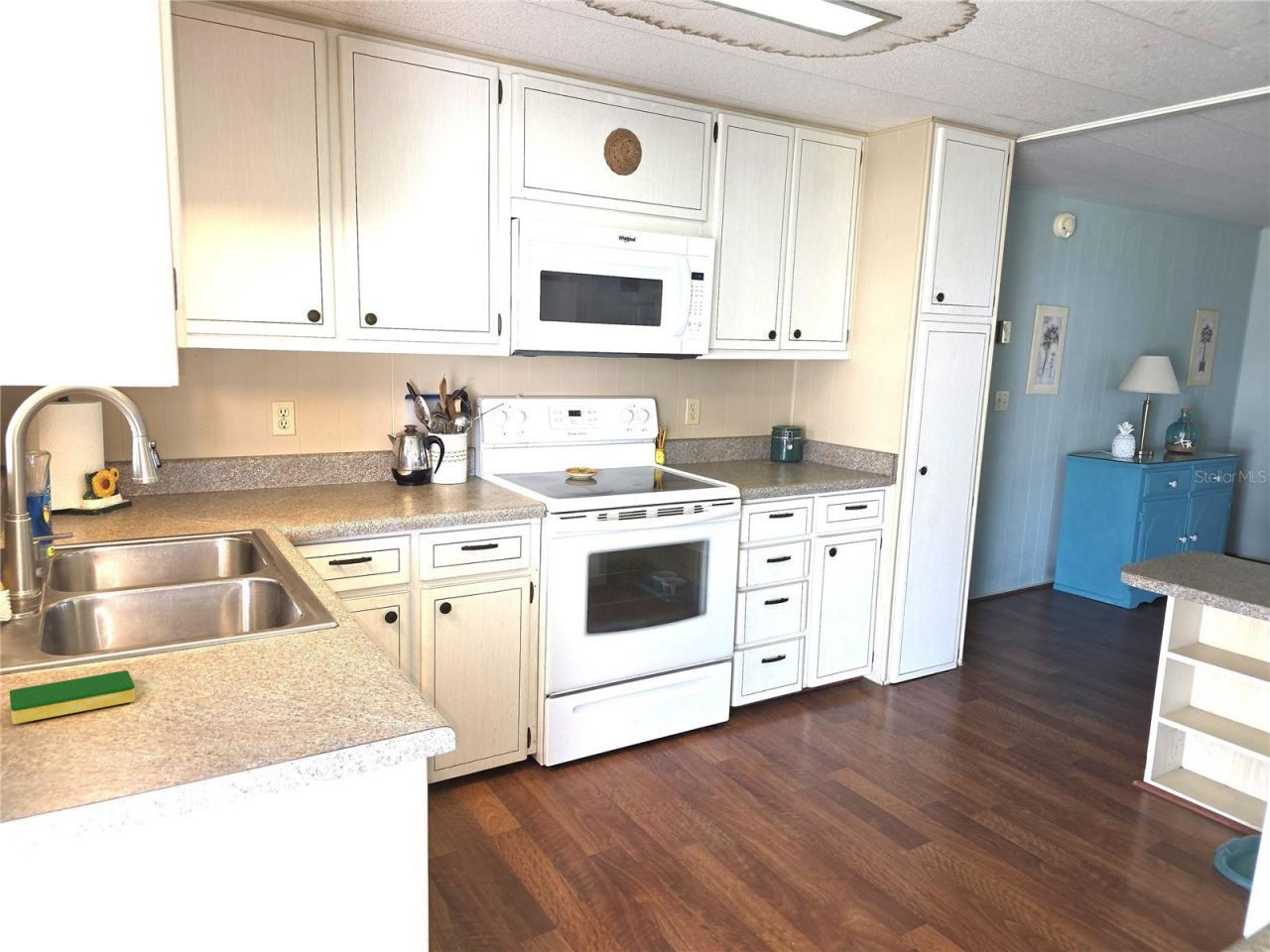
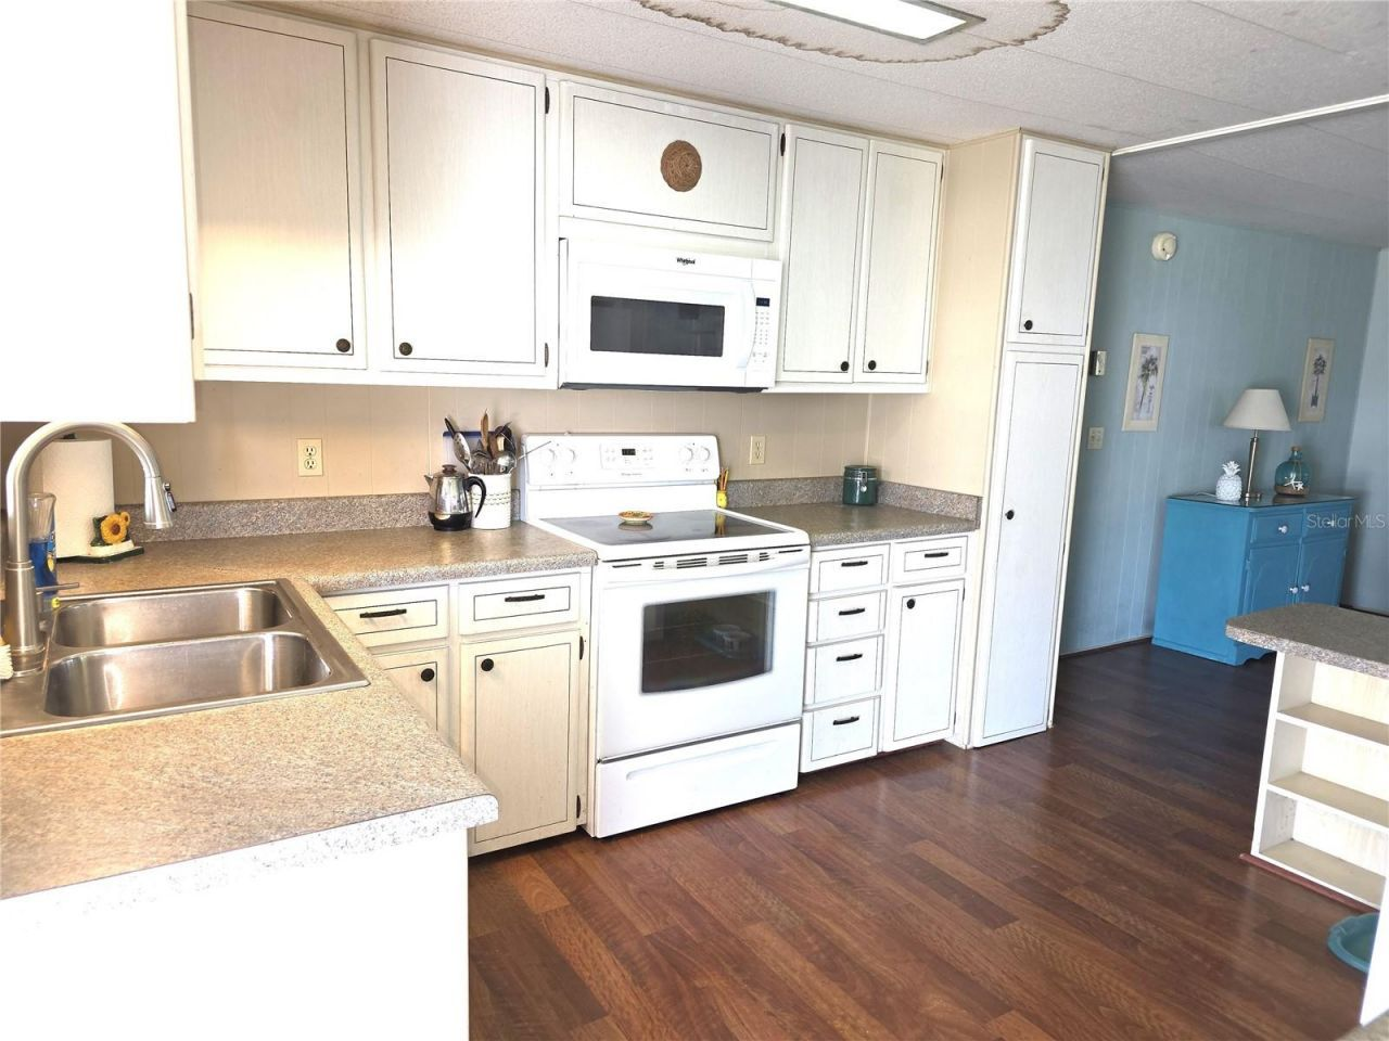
- dish sponge [9,669,136,725]
